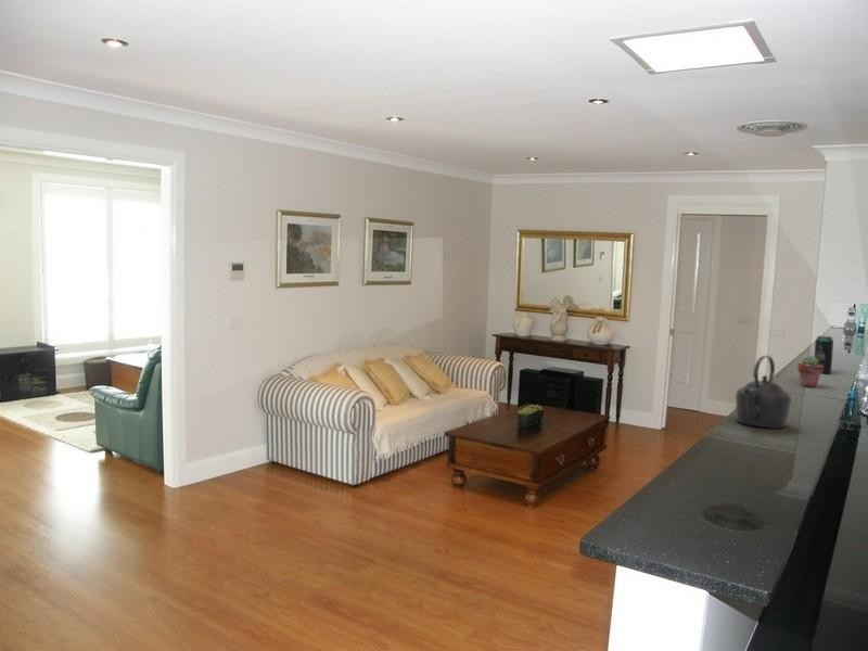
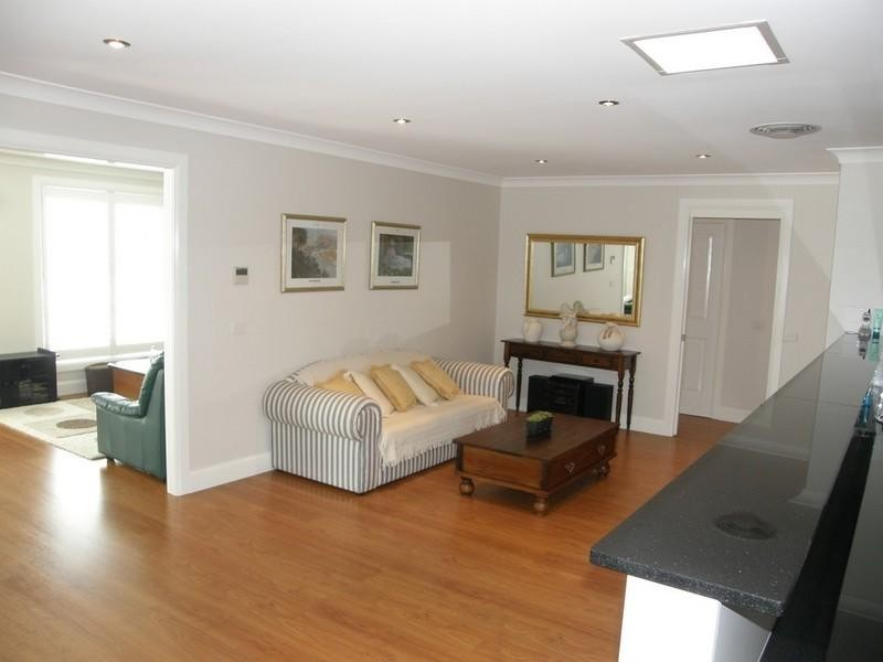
- beverage can [814,334,834,374]
- potted succulent [796,355,825,388]
- kettle [735,355,792,430]
